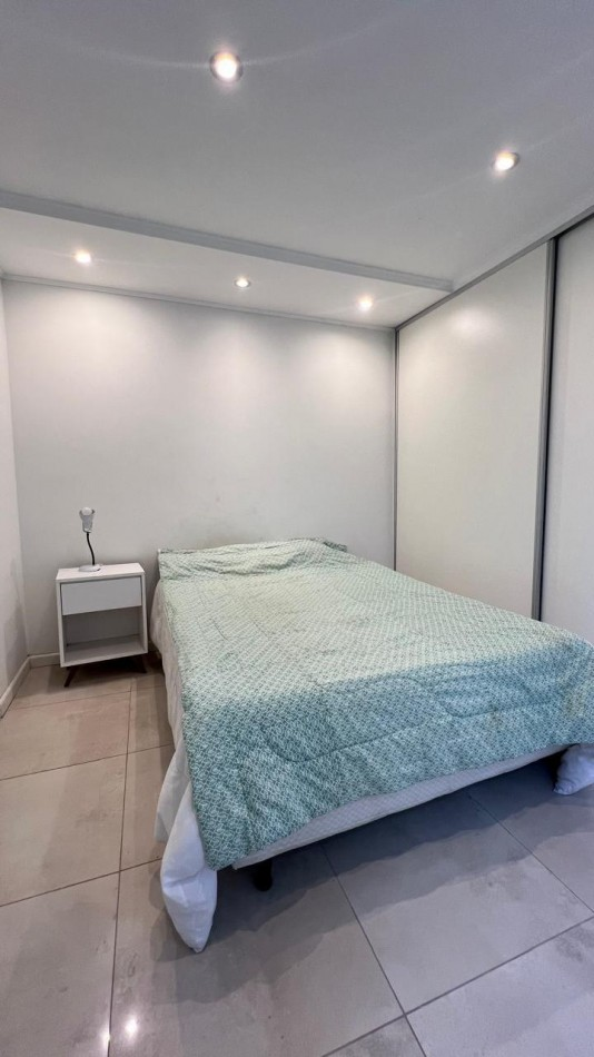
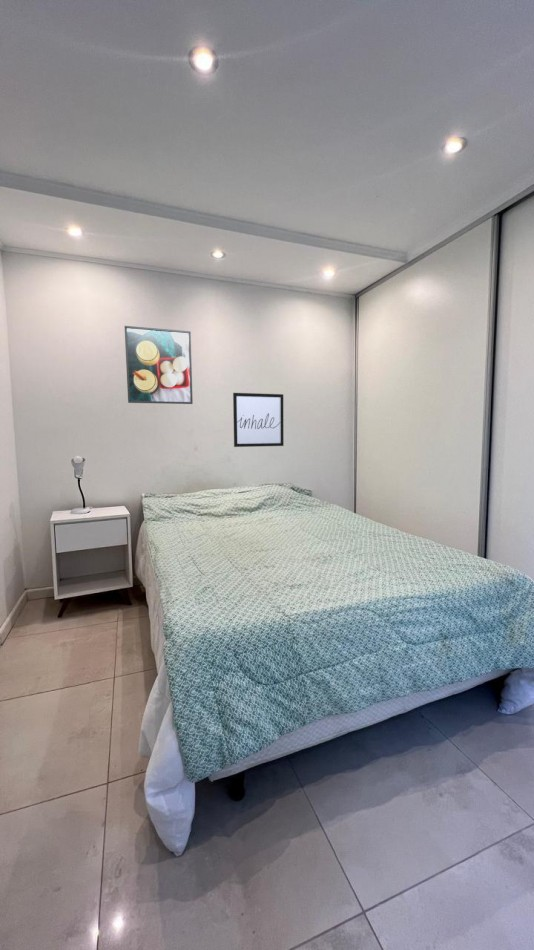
+ wall art [232,392,285,448]
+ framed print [124,325,194,405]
